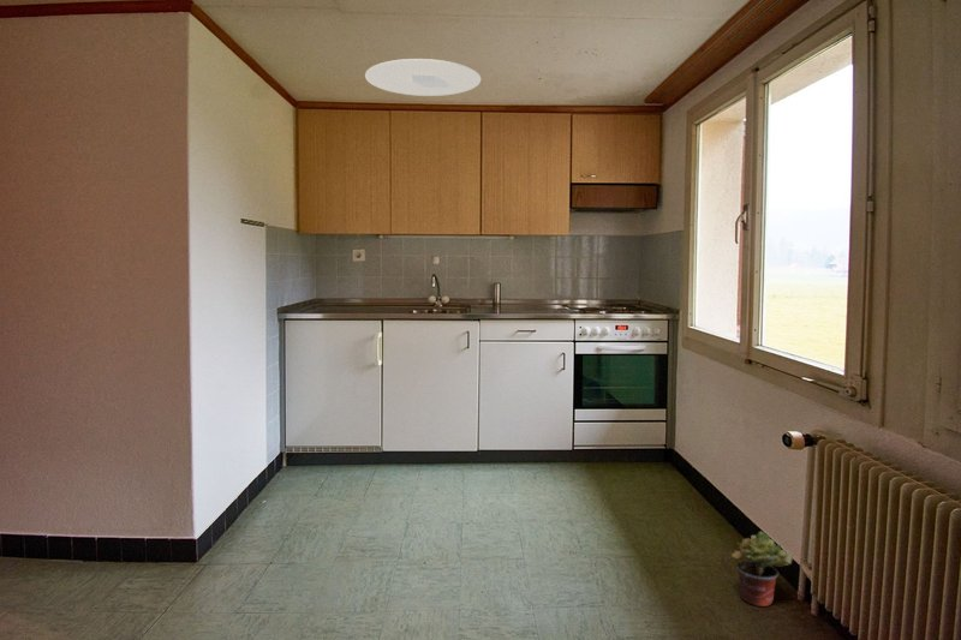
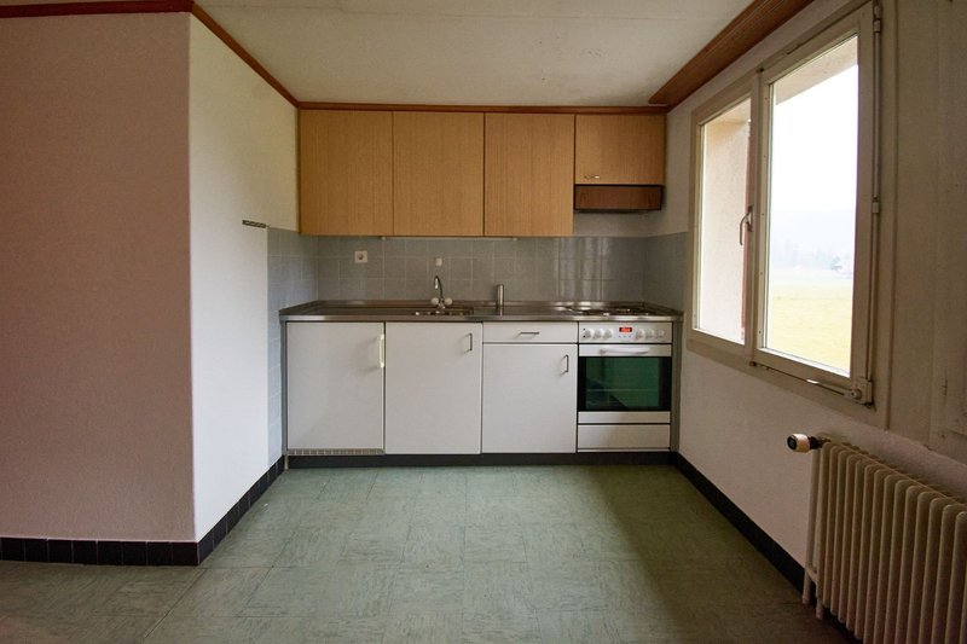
- ceiling light [364,58,482,97]
- potted plant [730,531,794,608]
